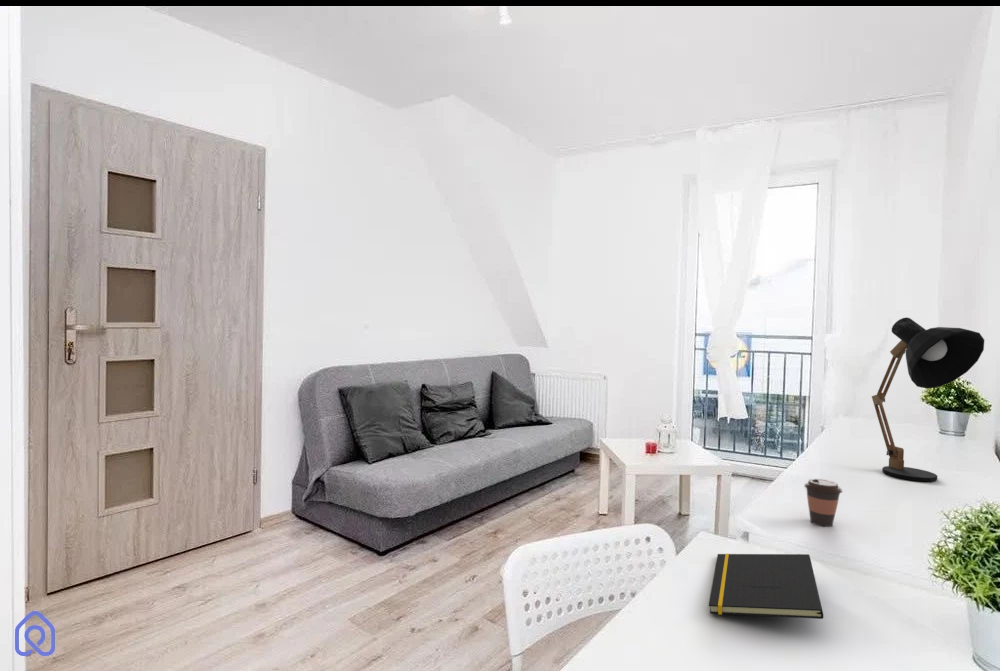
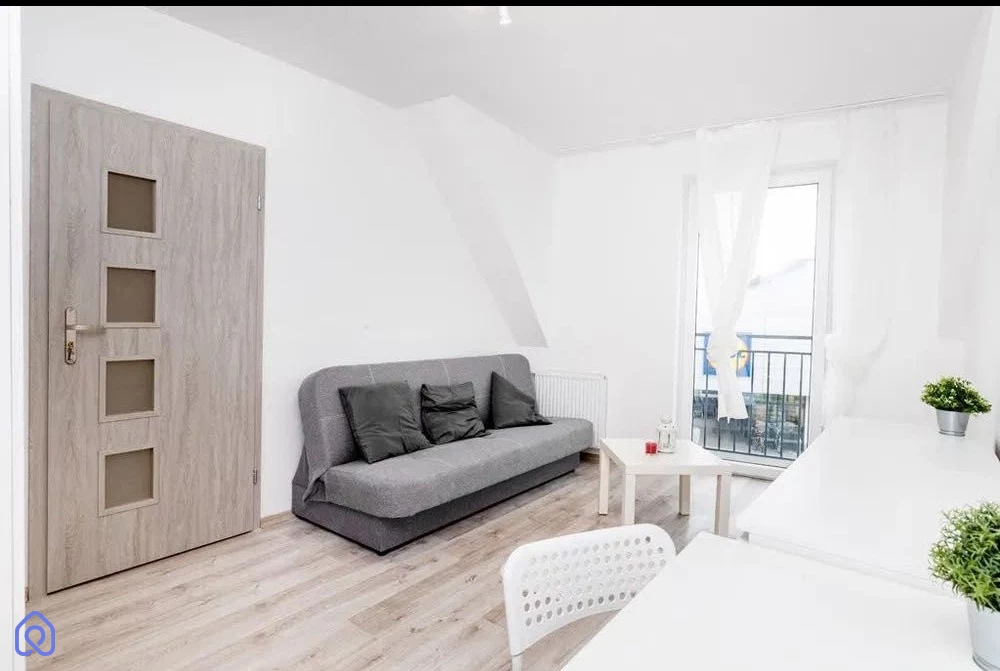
- coffee cup [803,478,843,528]
- desk lamp [871,317,985,483]
- notepad [708,553,824,620]
